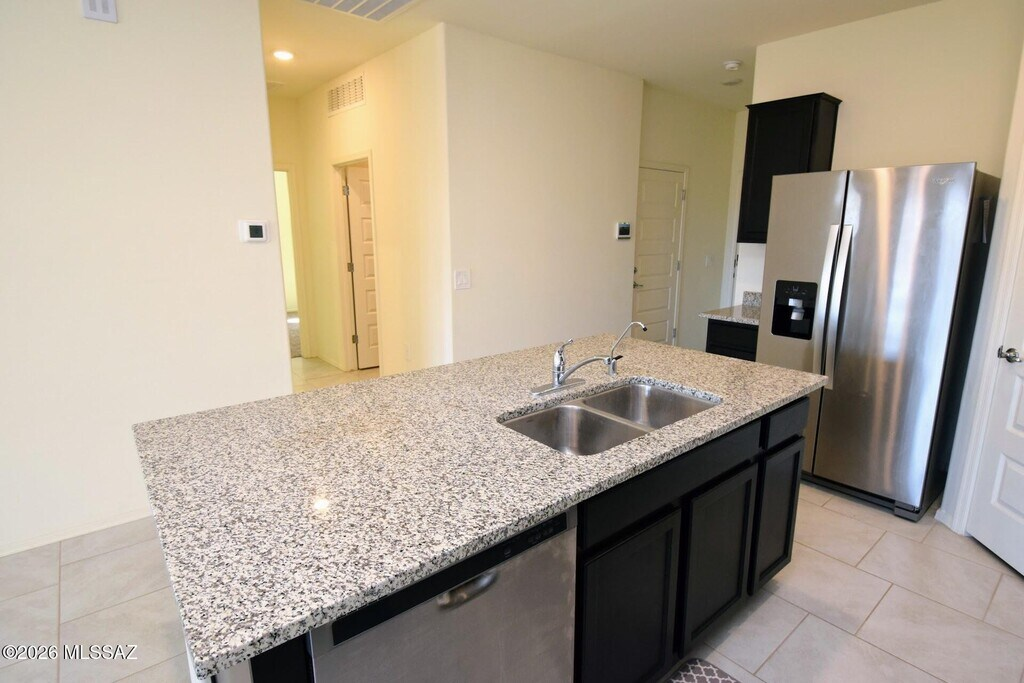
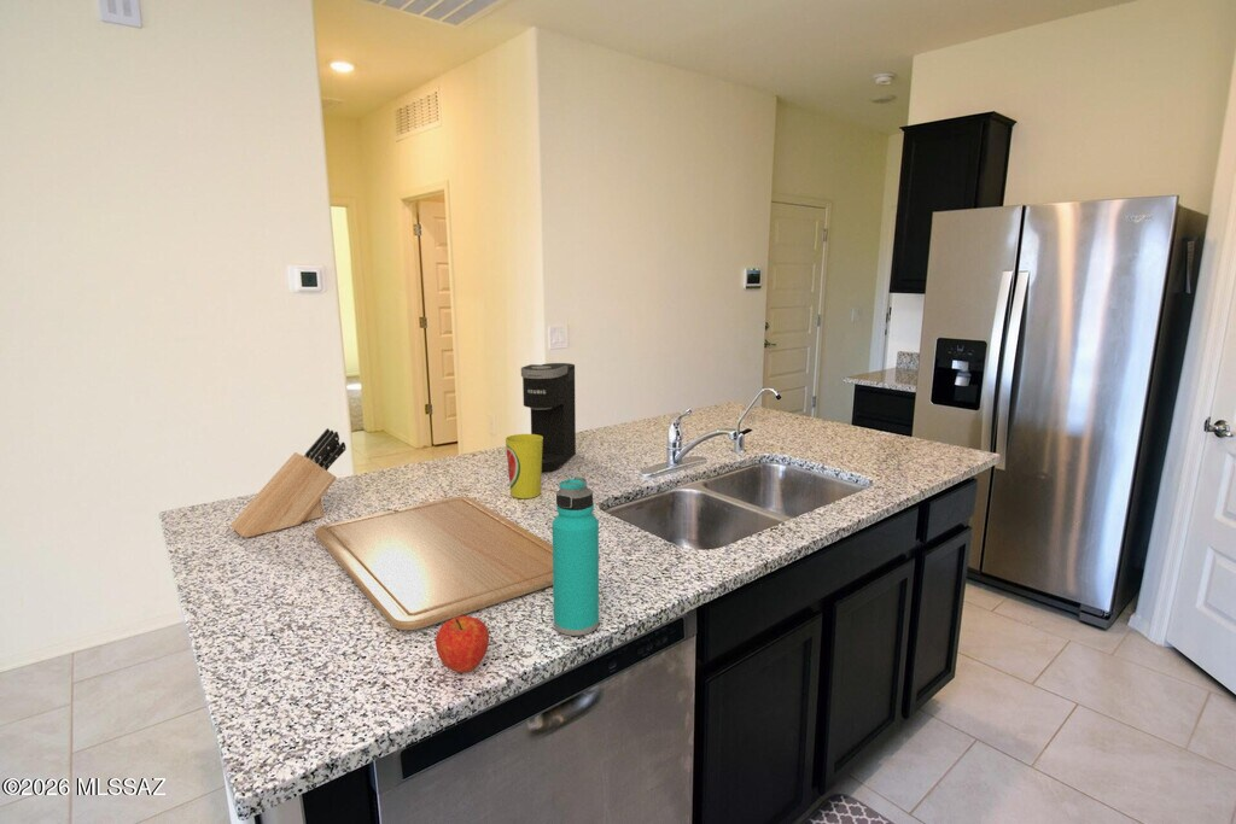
+ chopping board [314,496,553,631]
+ knife block [229,427,348,539]
+ fruit [435,614,490,673]
+ water bottle [552,475,600,637]
+ coffee maker [520,362,577,473]
+ cup [505,433,543,499]
